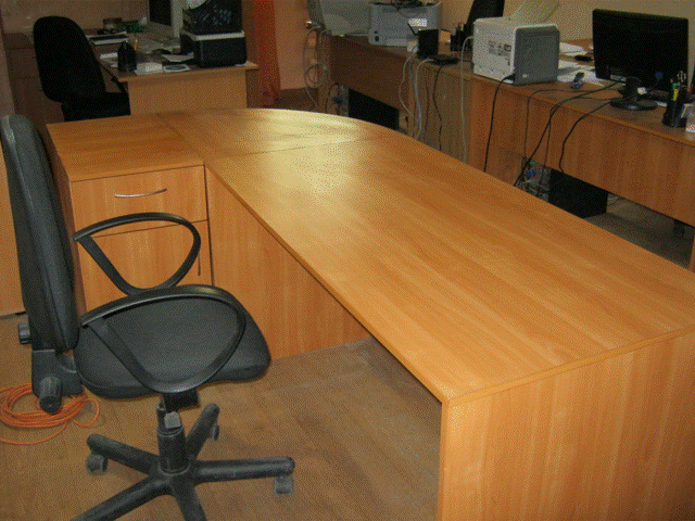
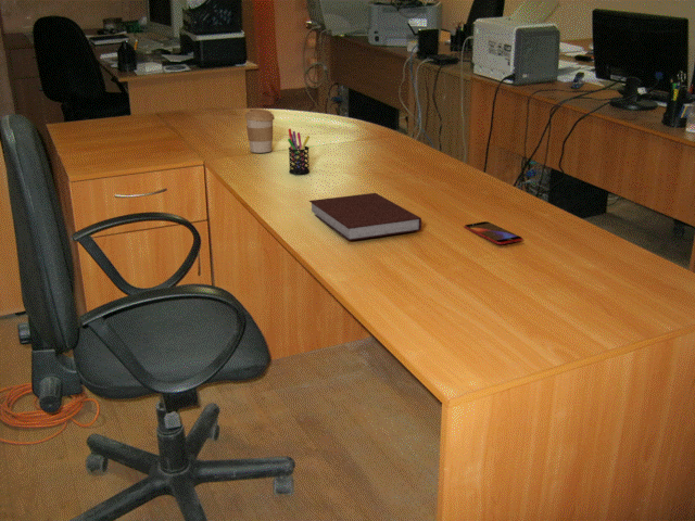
+ smartphone [463,220,523,245]
+ coffee cup [244,107,276,154]
+ pen holder [287,128,311,175]
+ notebook [308,192,422,242]
